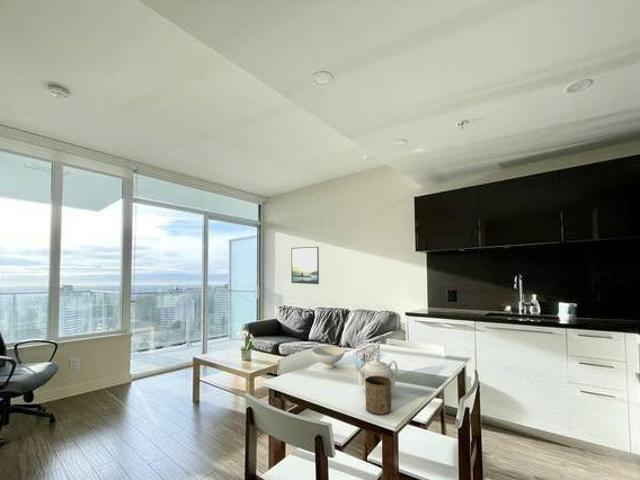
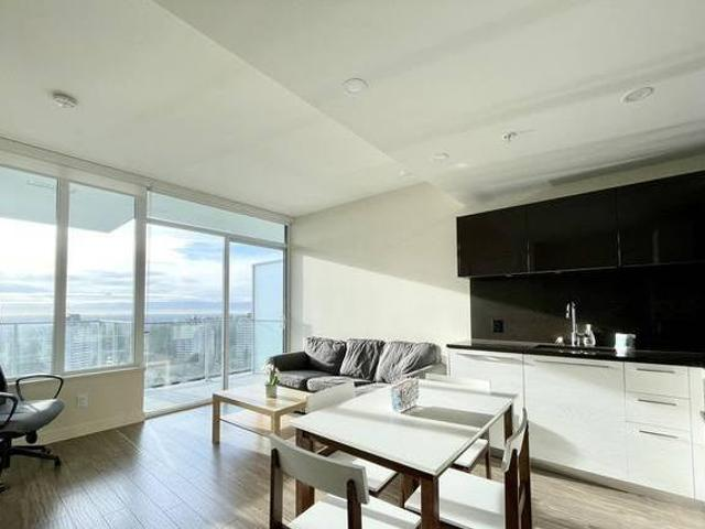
- bowl [311,345,346,369]
- teapot [355,355,398,392]
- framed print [290,246,320,285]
- cup [364,376,392,416]
